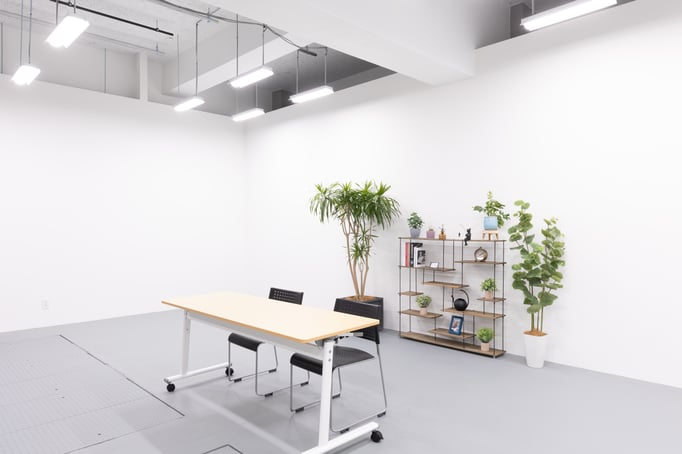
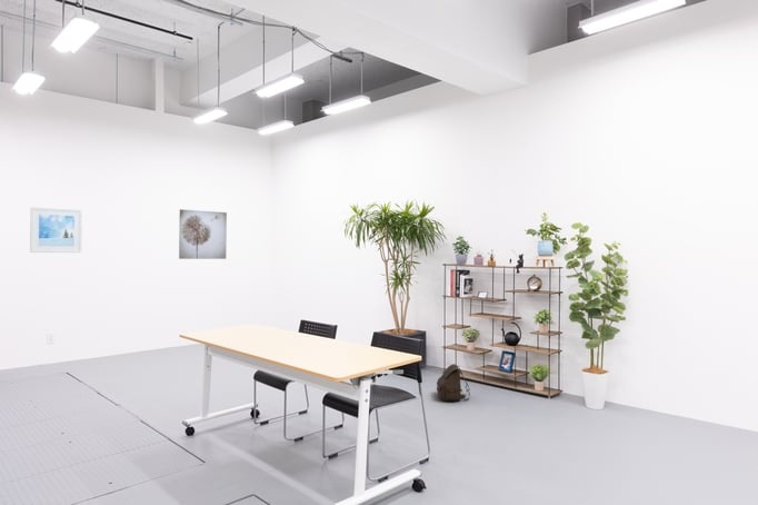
+ wall art [178,208,228,260]
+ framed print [29,206,83,254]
+ satchel [436,363,471,402]
